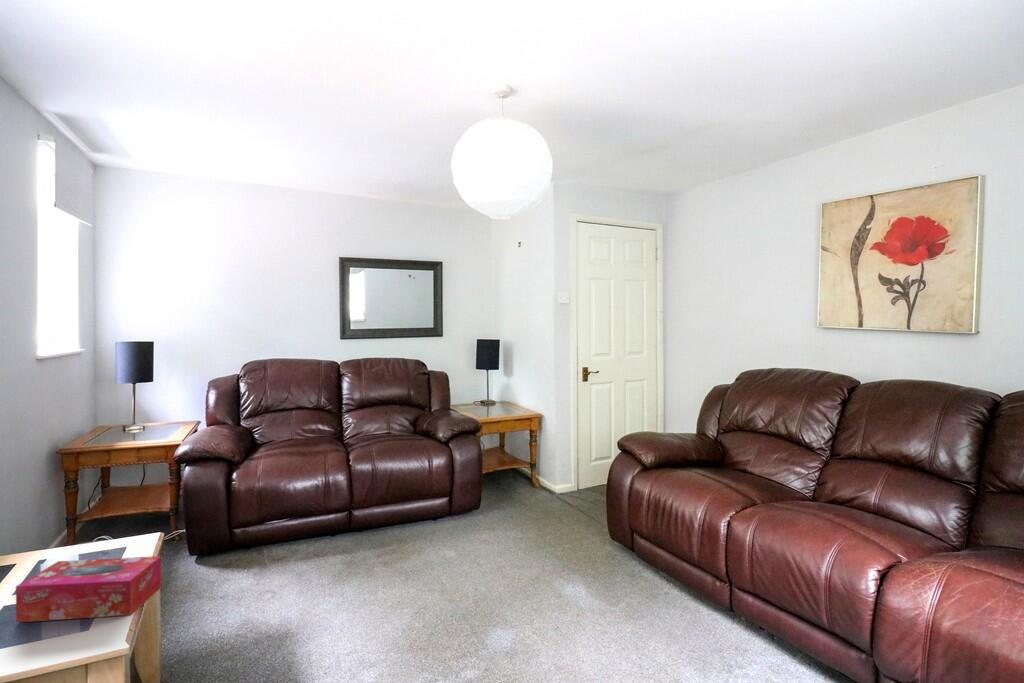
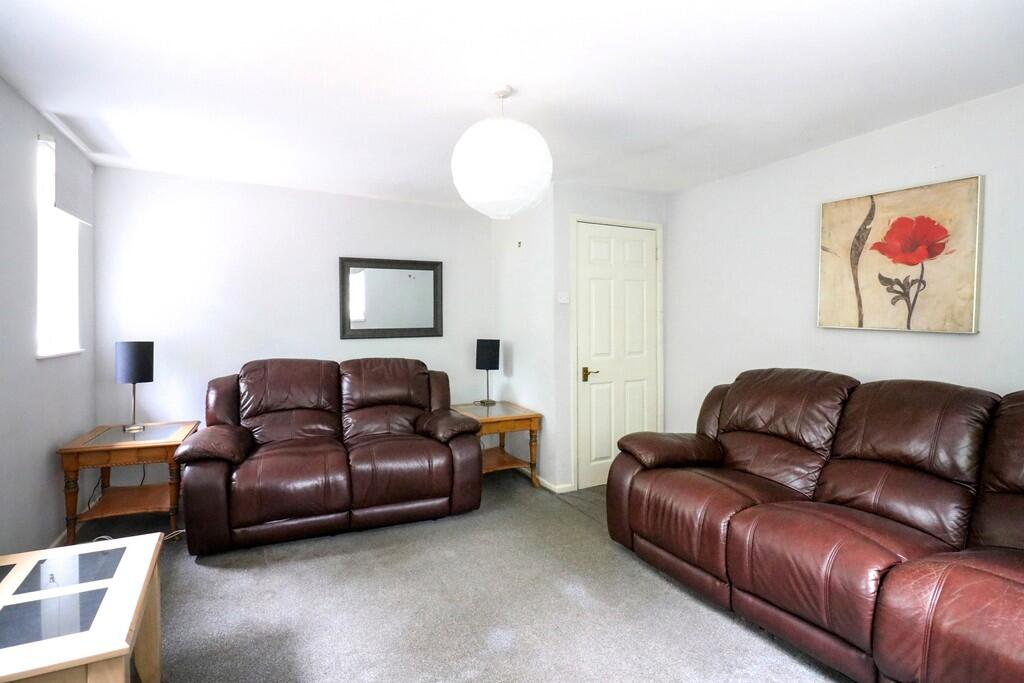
- tissue box [15,555,162,623]
